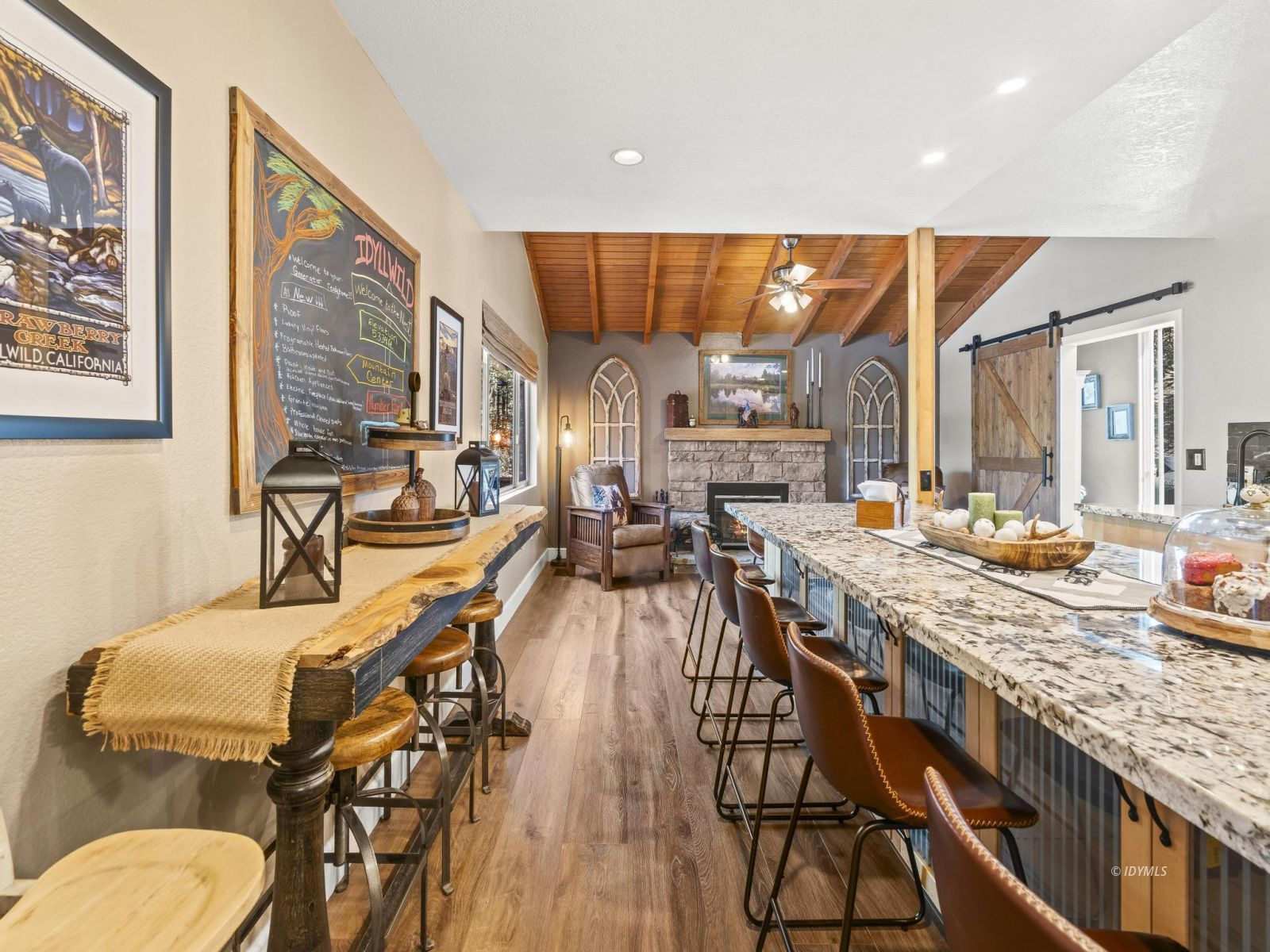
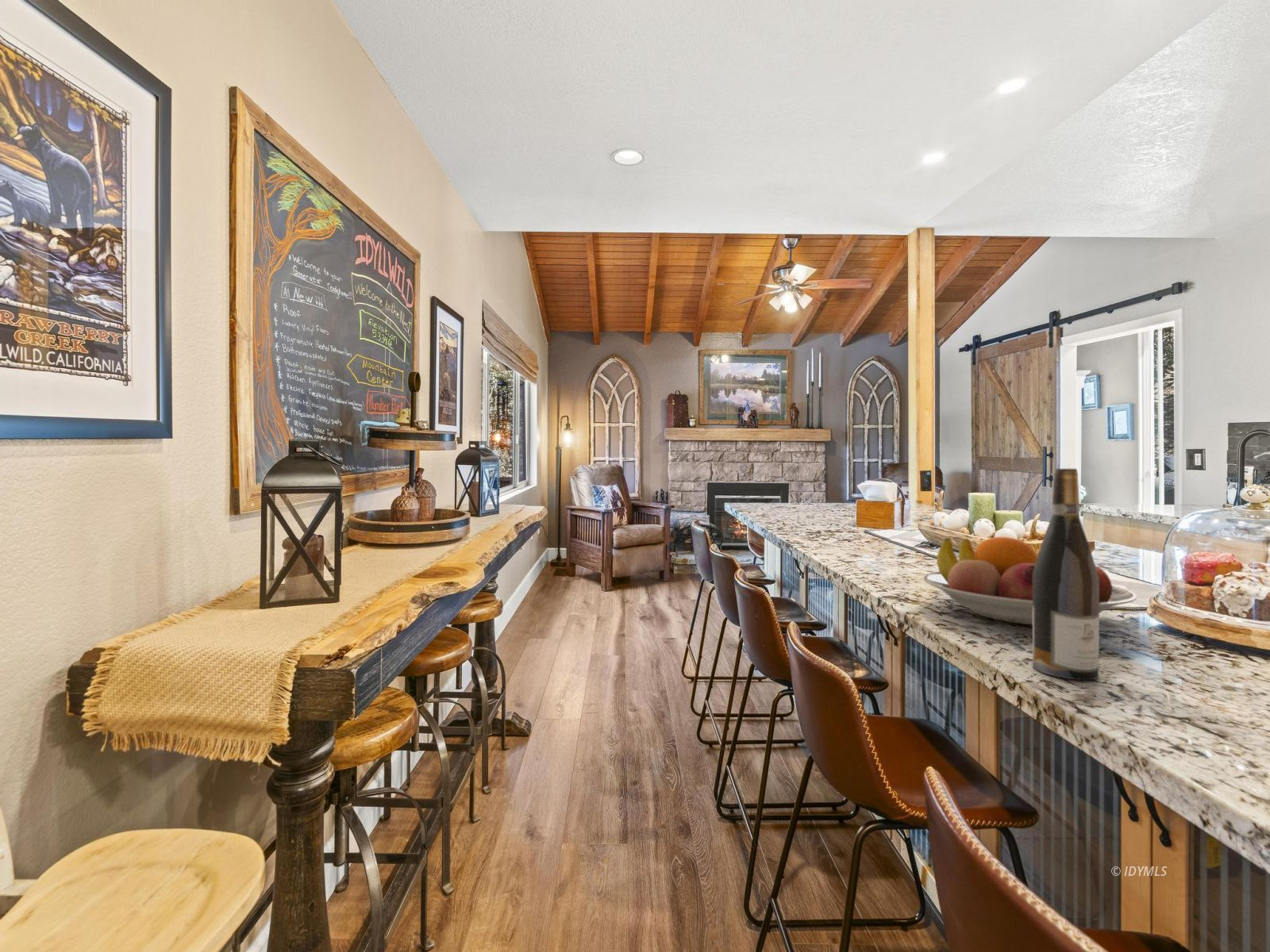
+ wine bottle [1032,468,1100,681]
+ fruit bowl [922,536,1137,626]
